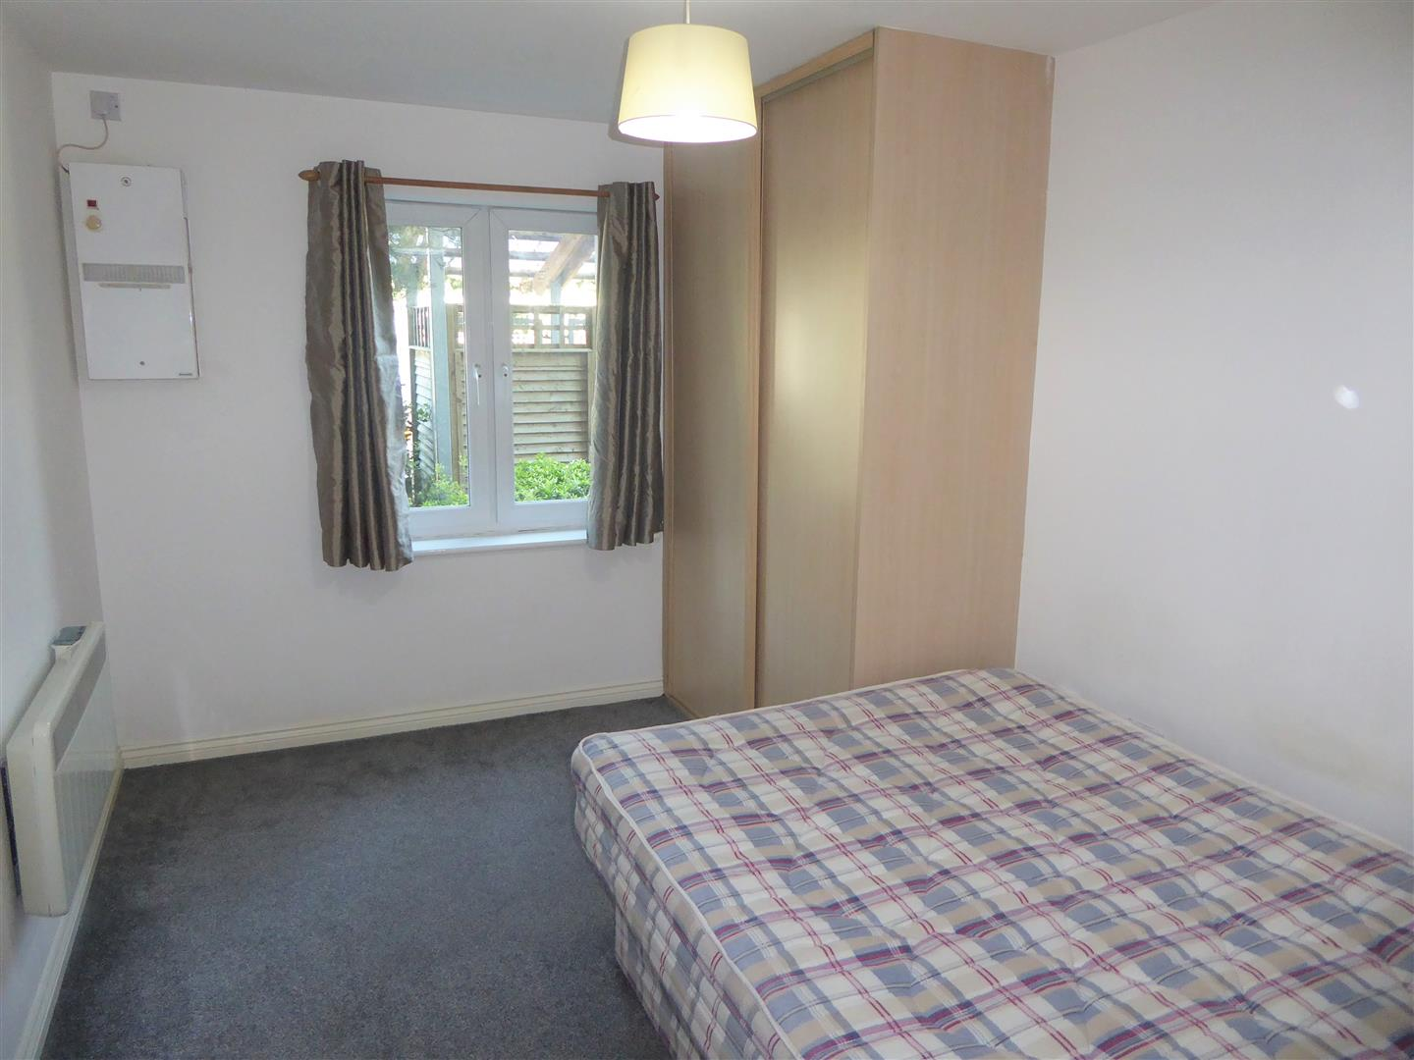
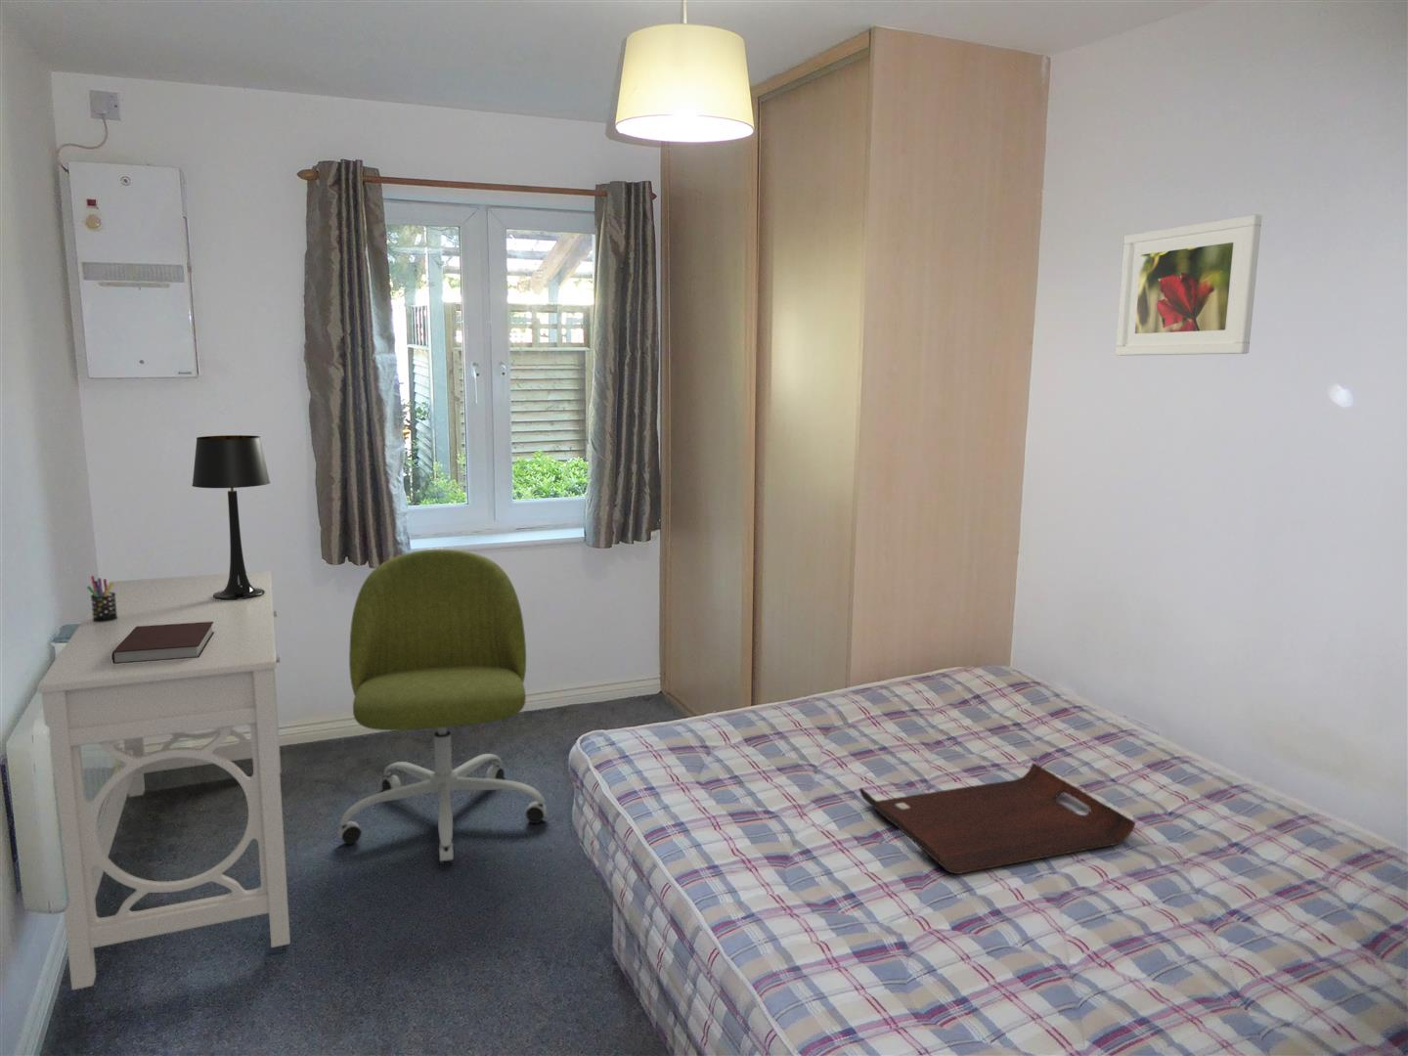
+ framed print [1114,213,1263,357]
+ desk [37,570,292,991]
+ table lamp [192,434,271,600]
+ pen holder [86,575,118,622]
+ notebook [112,621,215,664]
+ office chair [337,549,548,865]
+ serving tray [858,762,1136,875]
